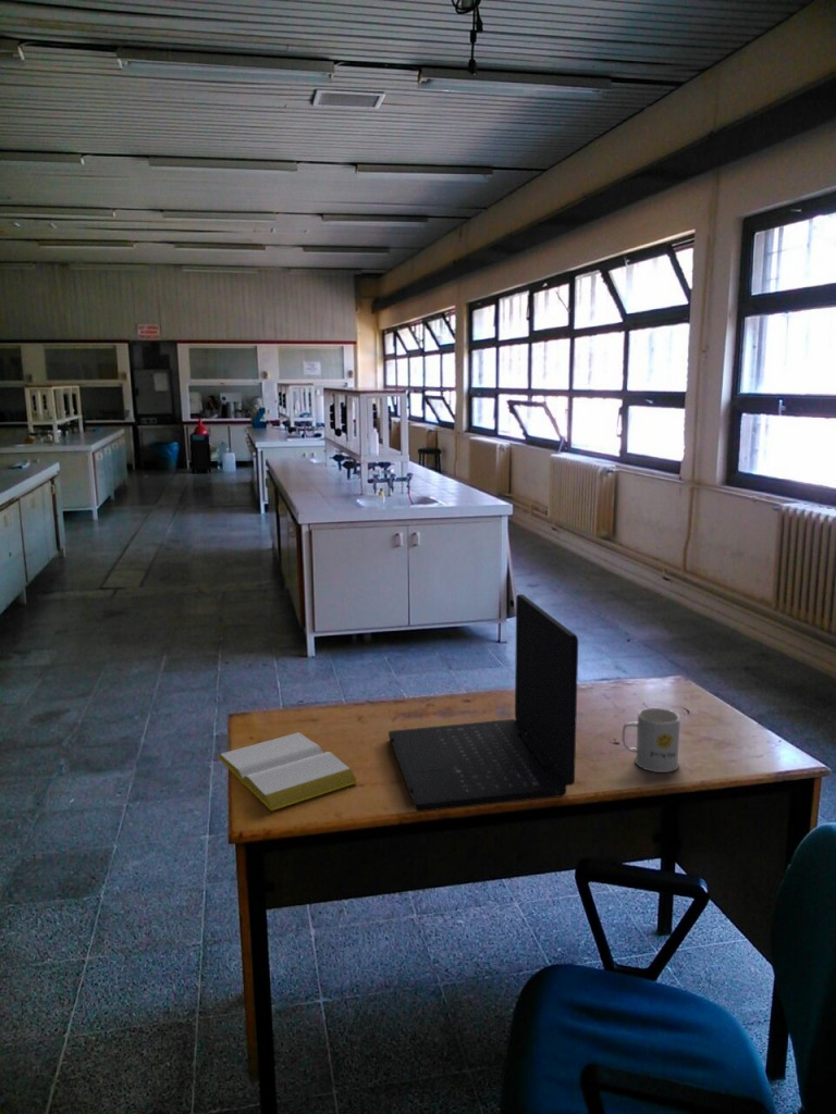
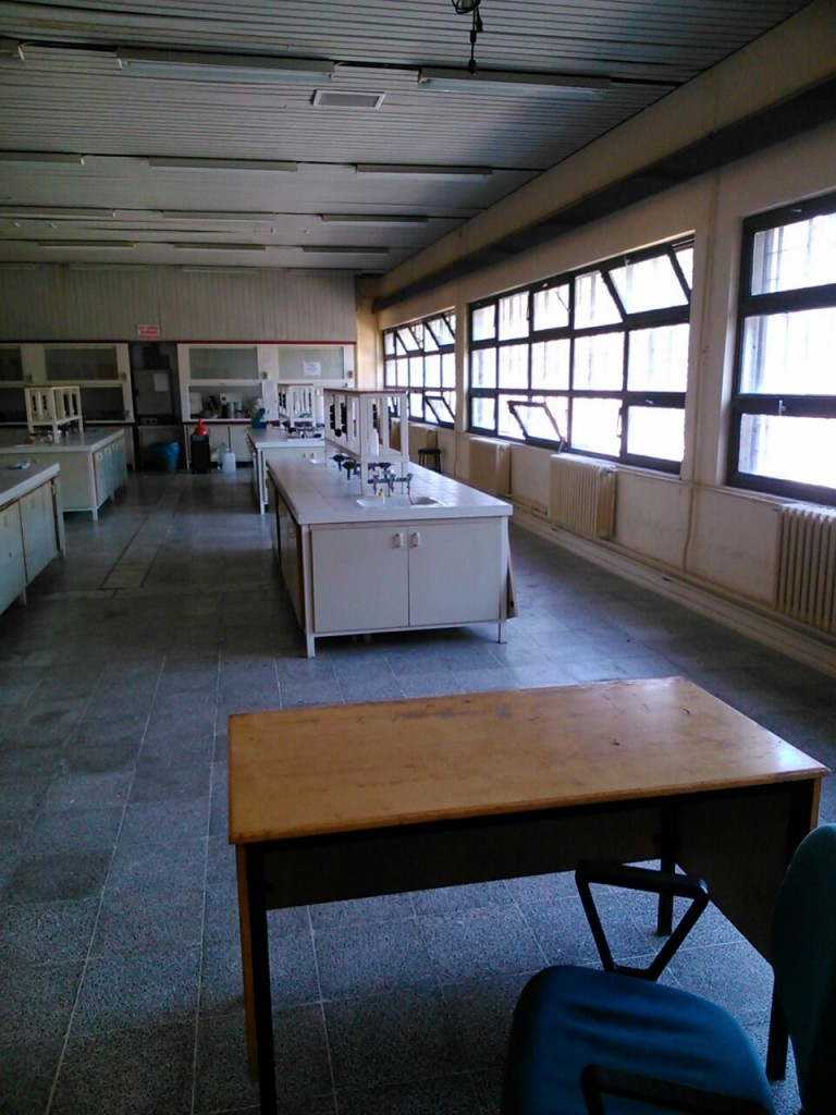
- notepad [216,731,360,812]
- laptop [388,593,579,813]
- mug [622,707,681,773]
